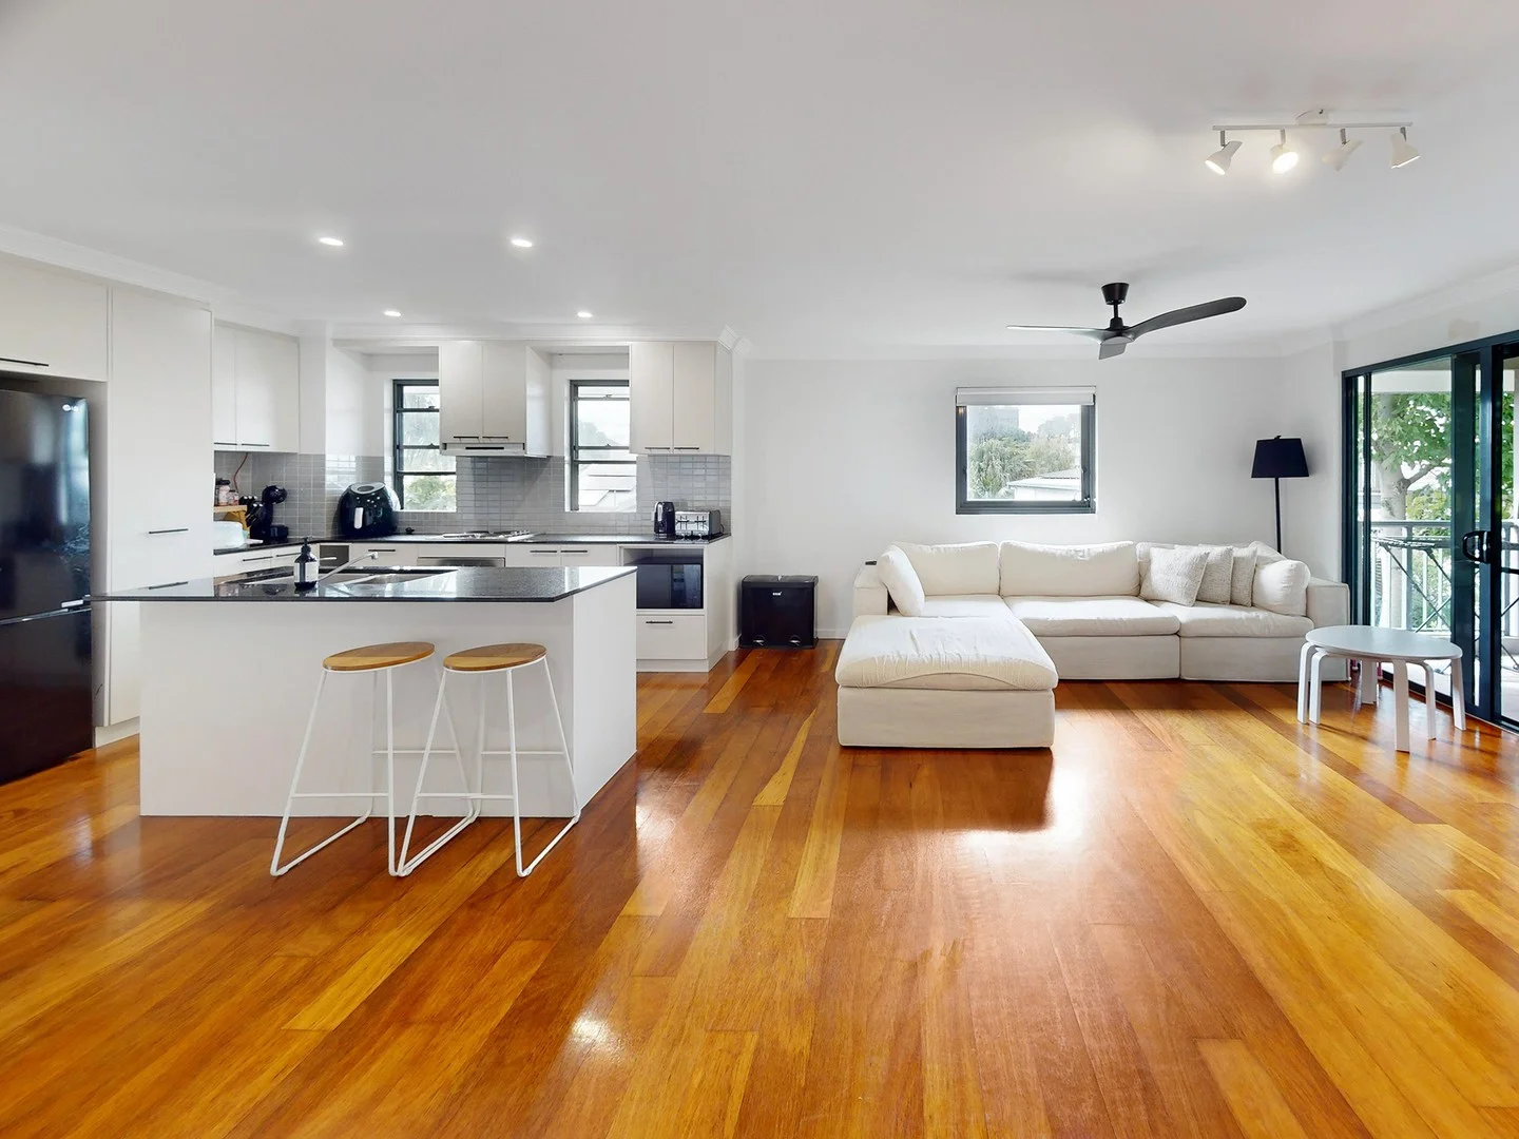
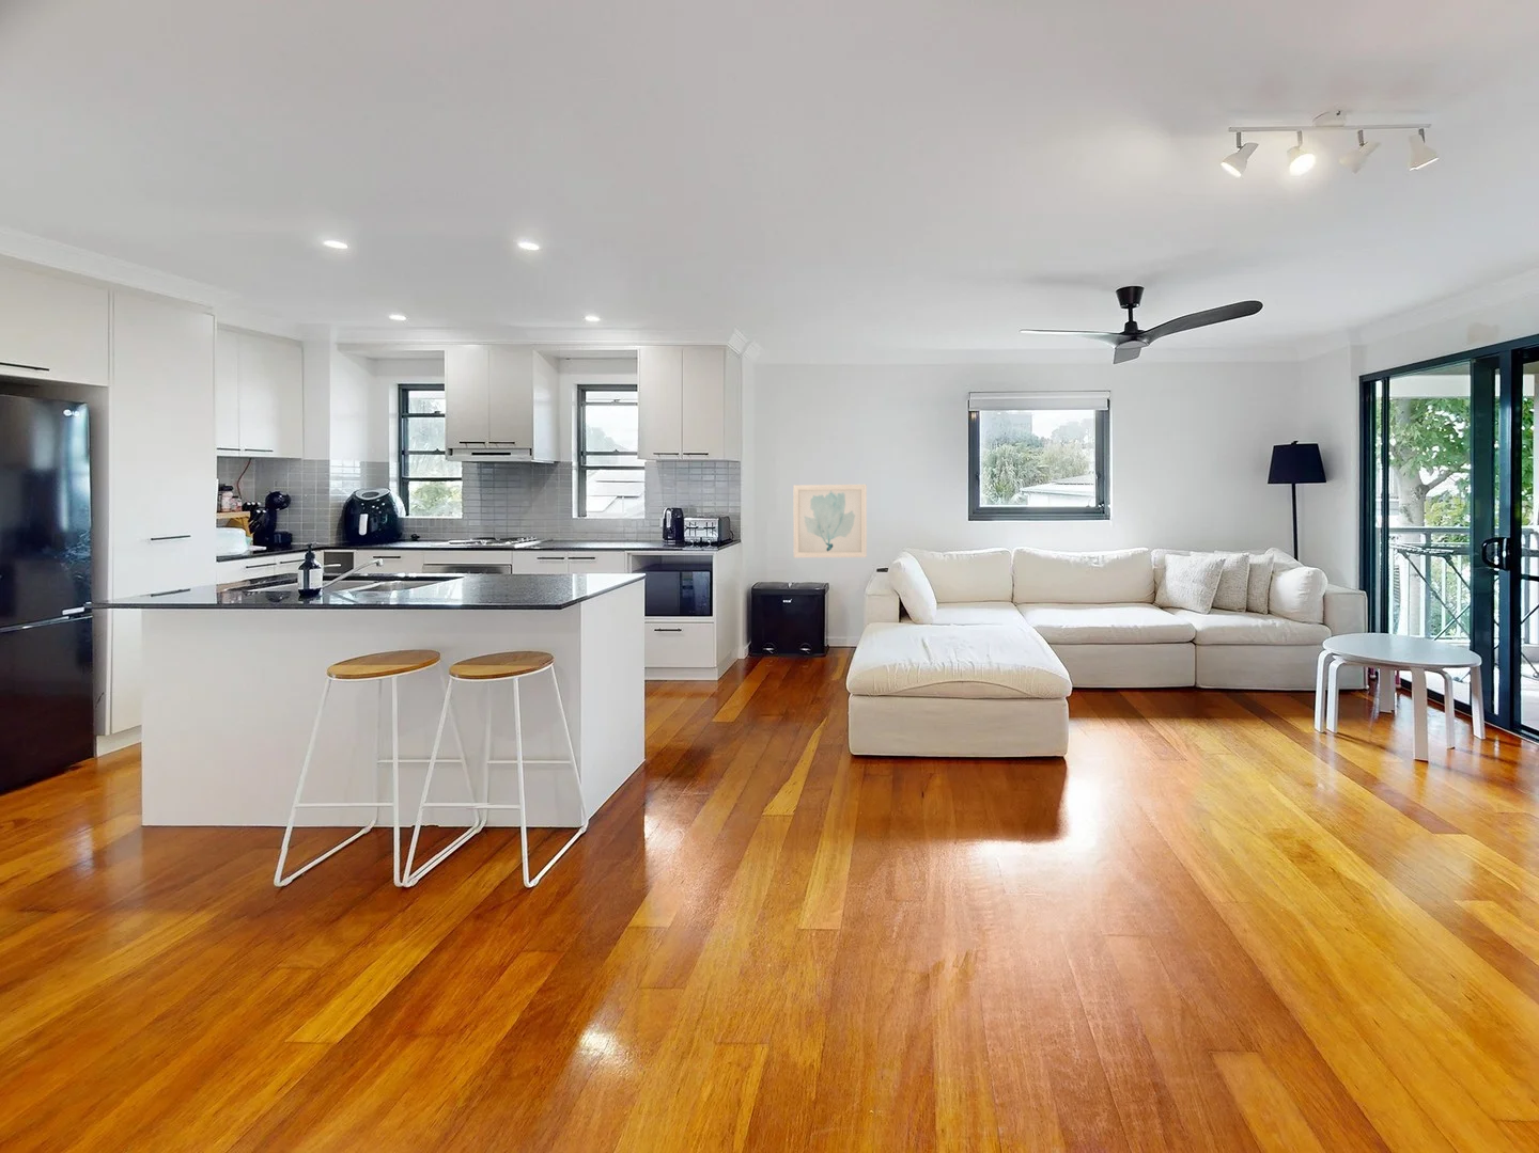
+ wall art [793,483,868,558]
